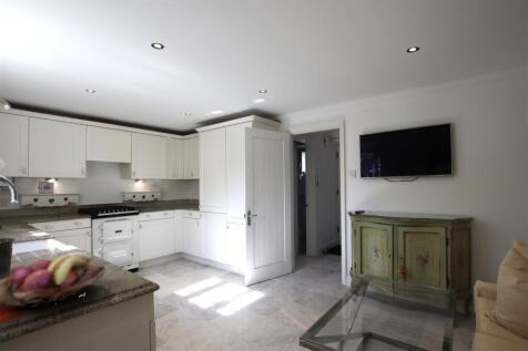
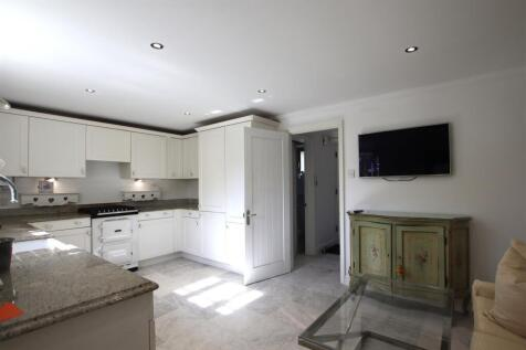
- fruit basket [0,251,106,309]
